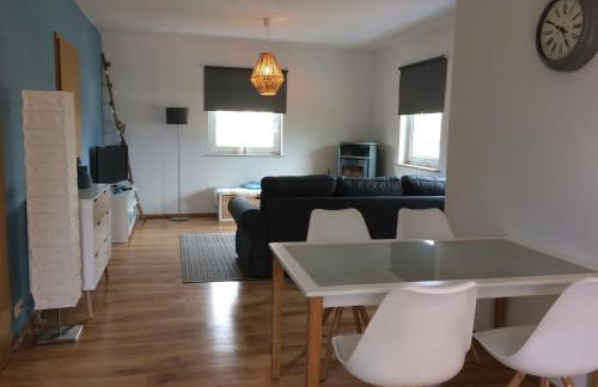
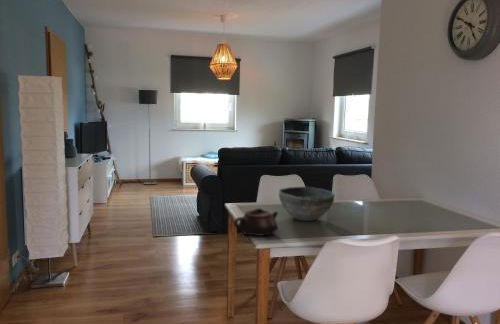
+ bowl [278,186,335,222]
+ teapot [233,207,279,237]
